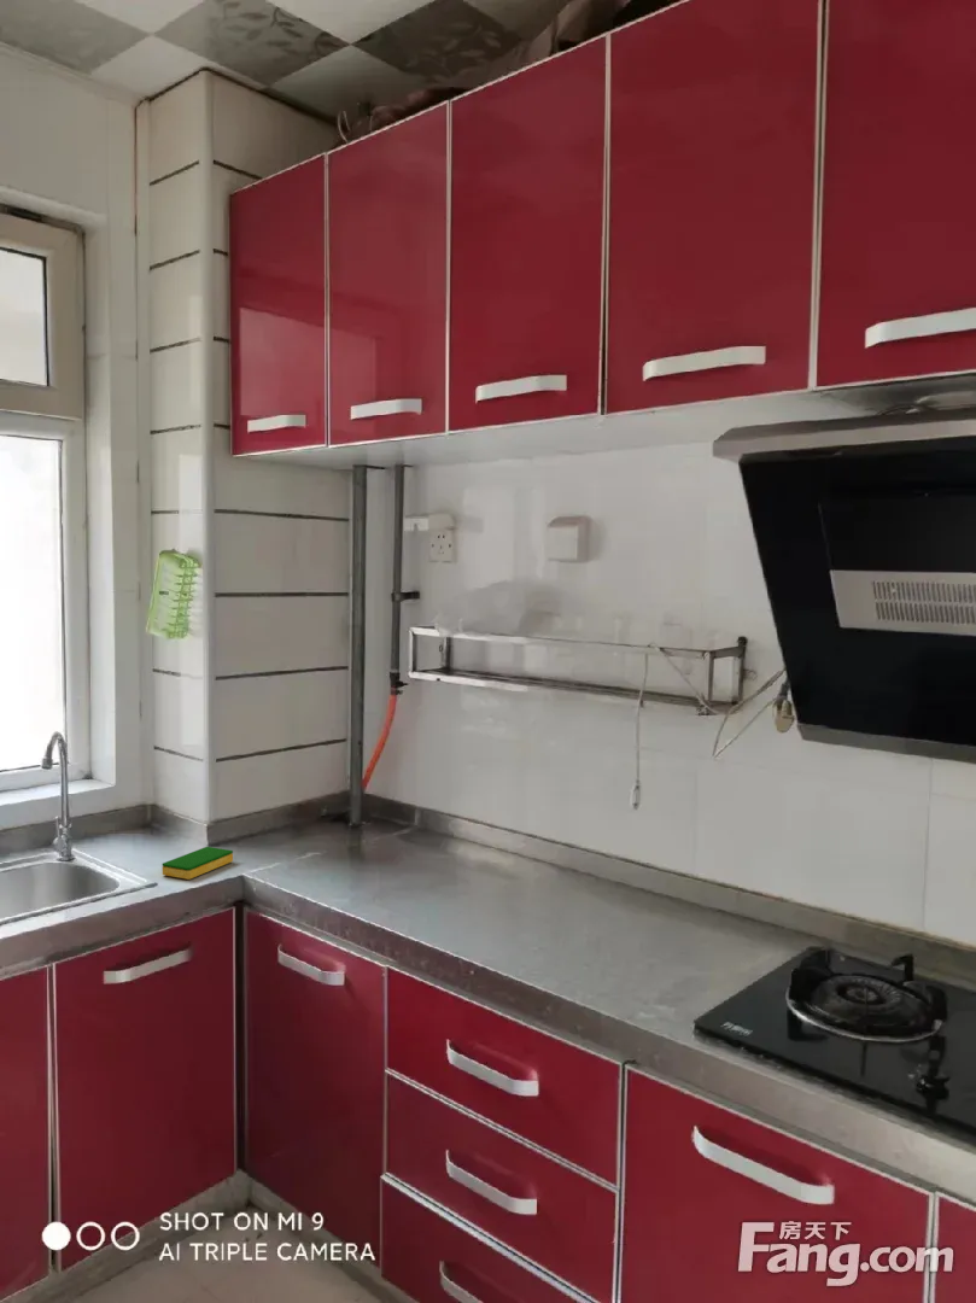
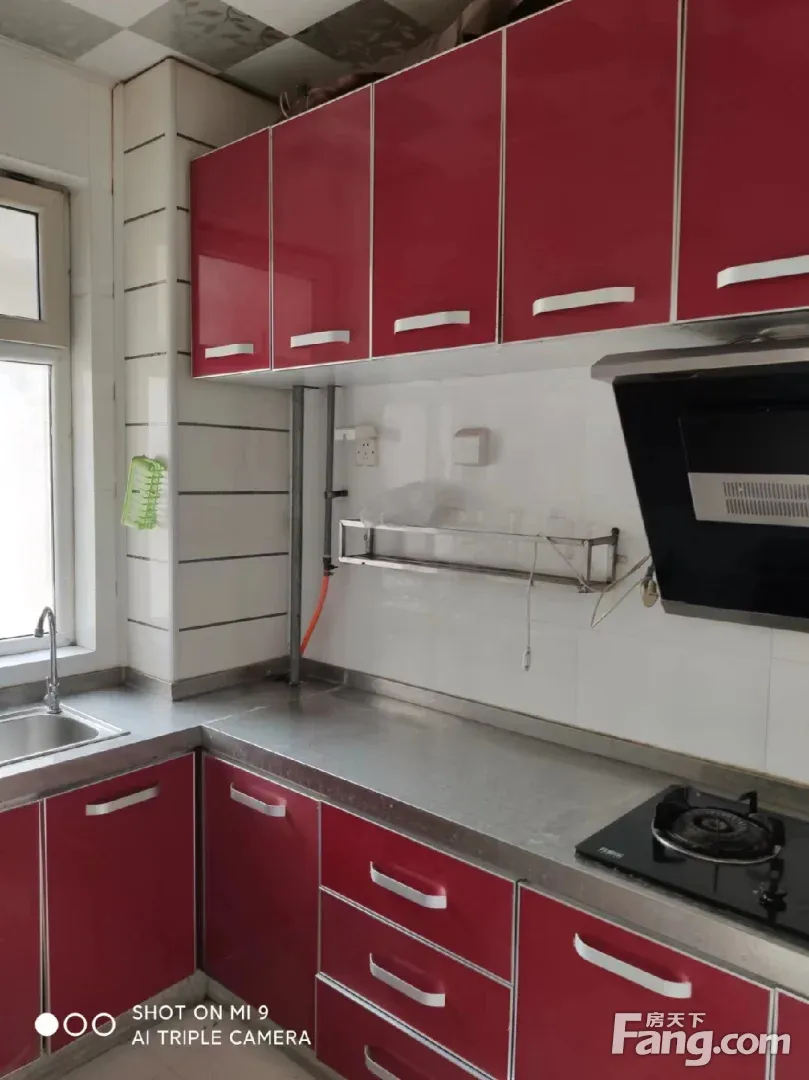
- dish sponge [162,846,234,881]
